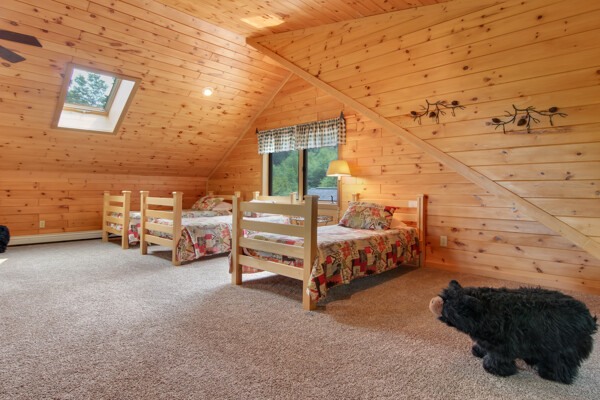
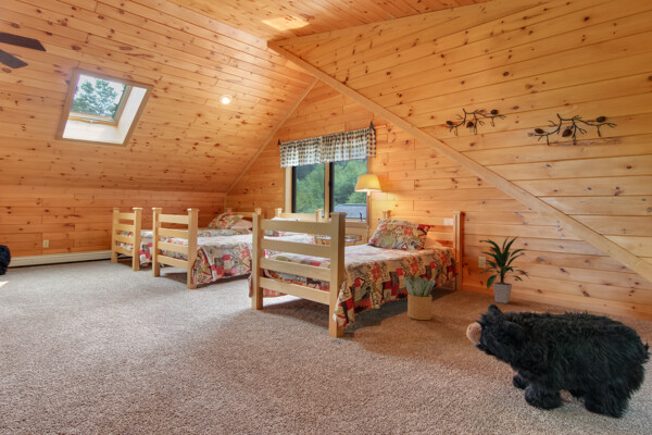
+ indoor plant [478,234,530,304]
+ potted plant [403,275,436,321]
